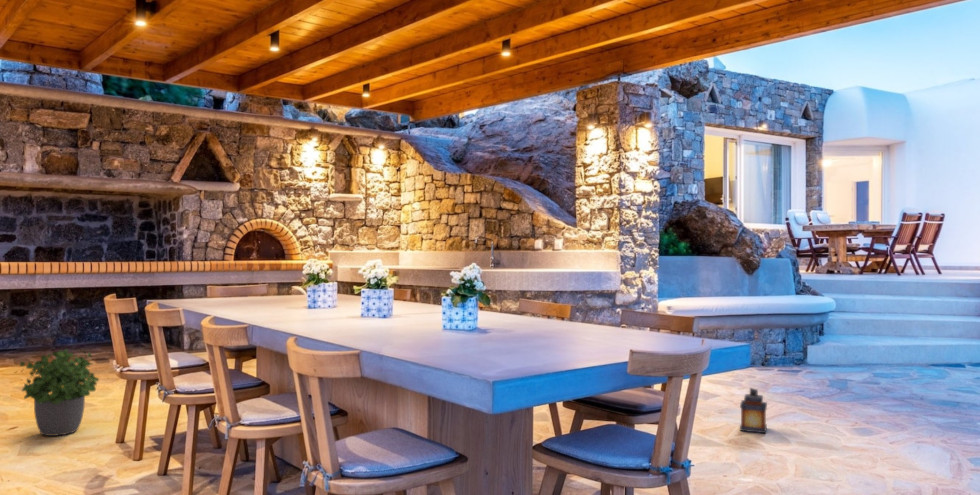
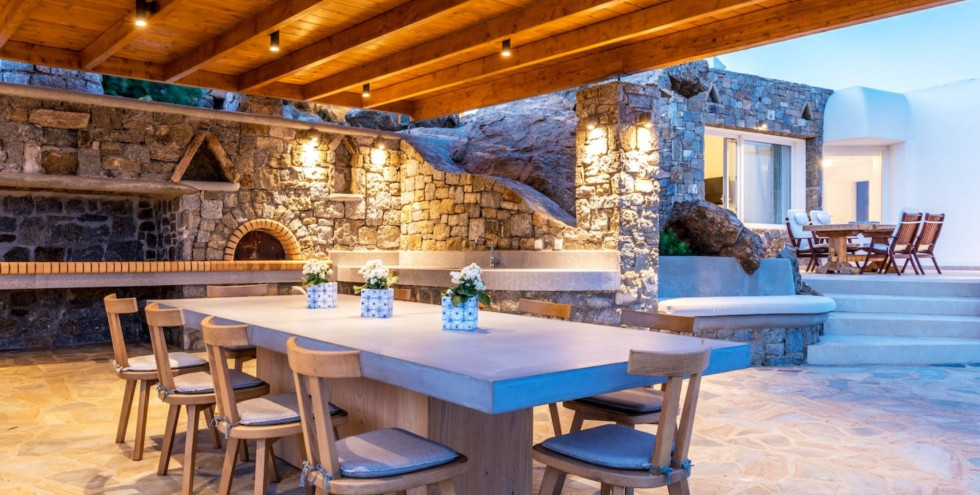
- potted plant [19,348,100,437]
- lantern [739,387,768,434]
